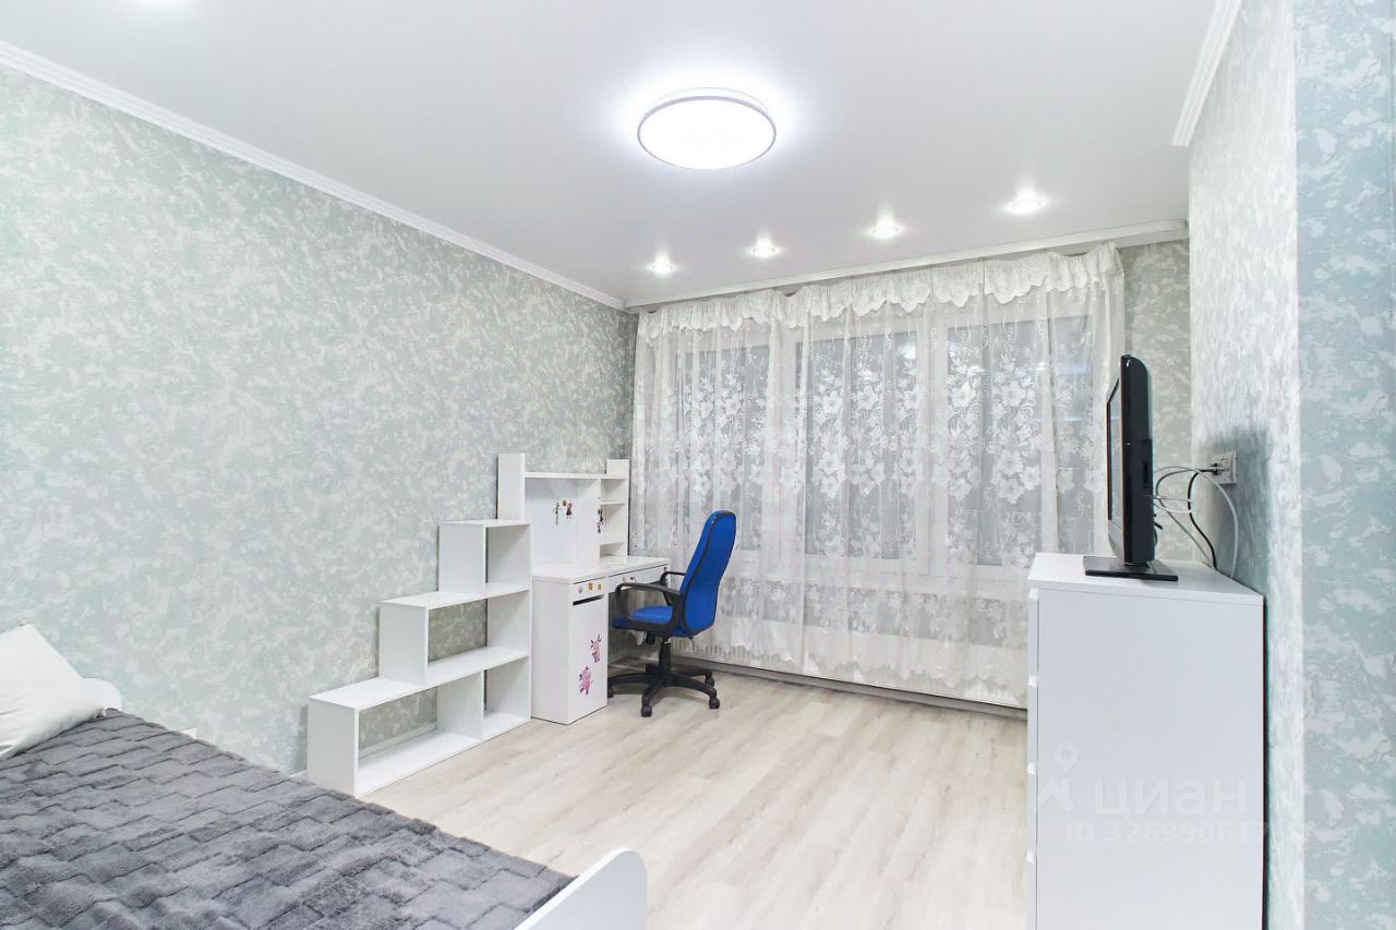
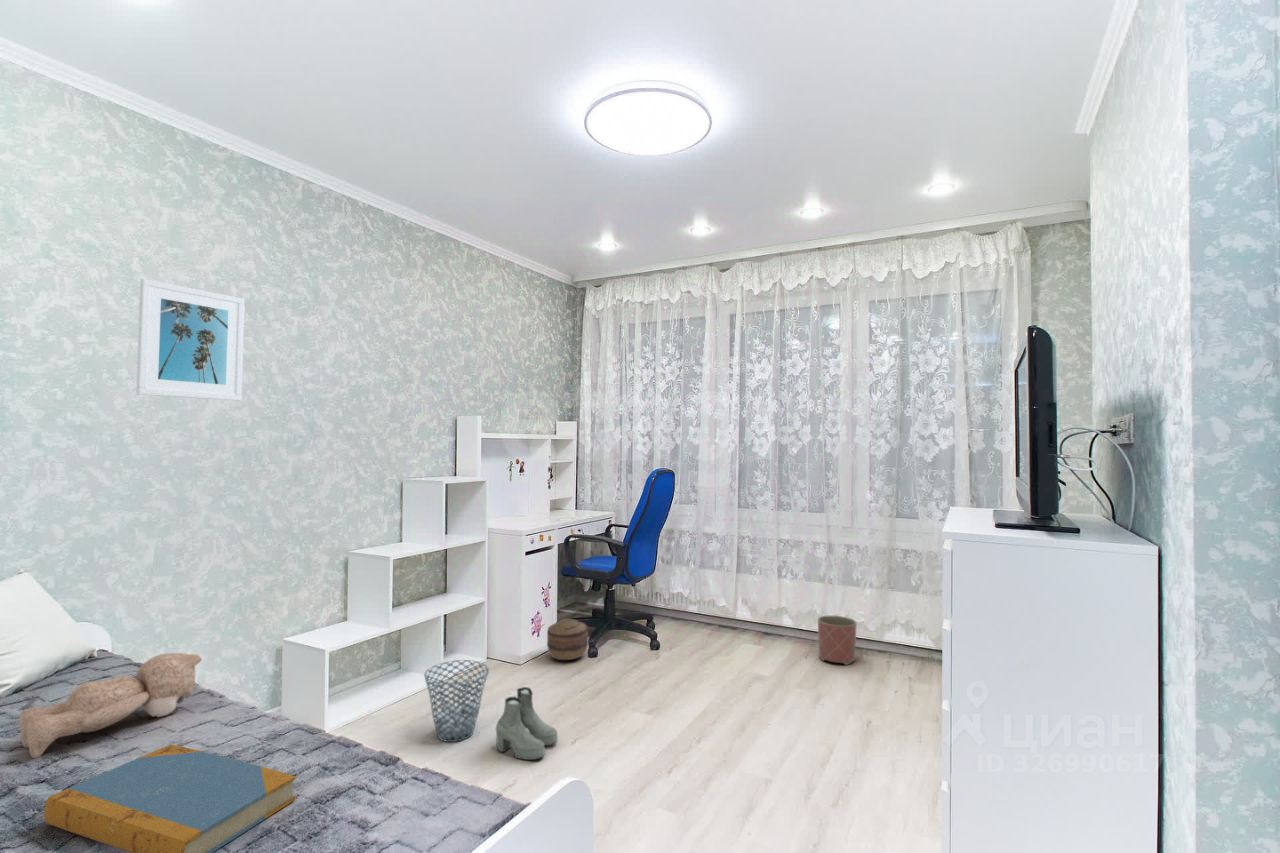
+ planter [817,614,858,666]
+ waste basket [423,659,490,743]
+ basket [546,618,589,661]
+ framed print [135,278,246,402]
+ teddy bear [18,652,203,759]
+ book [43,744,297,853]
+ boots [495,686,559,761]
